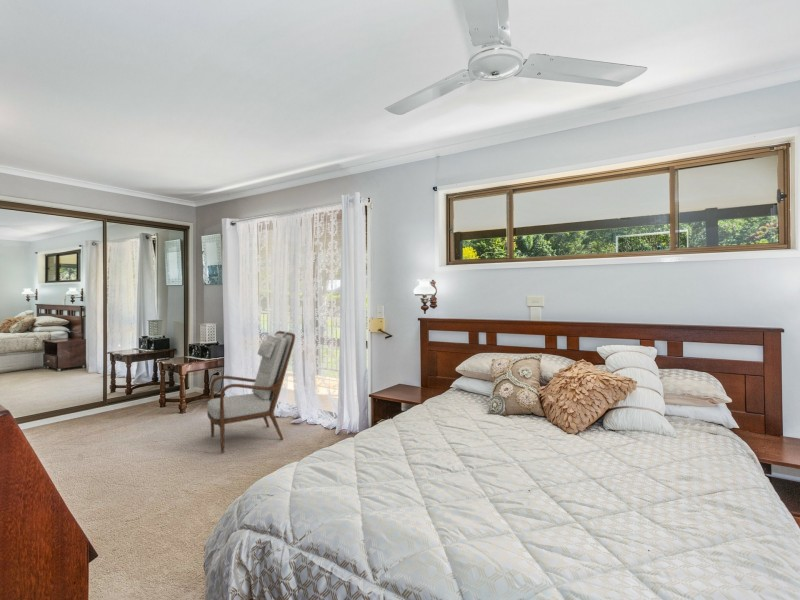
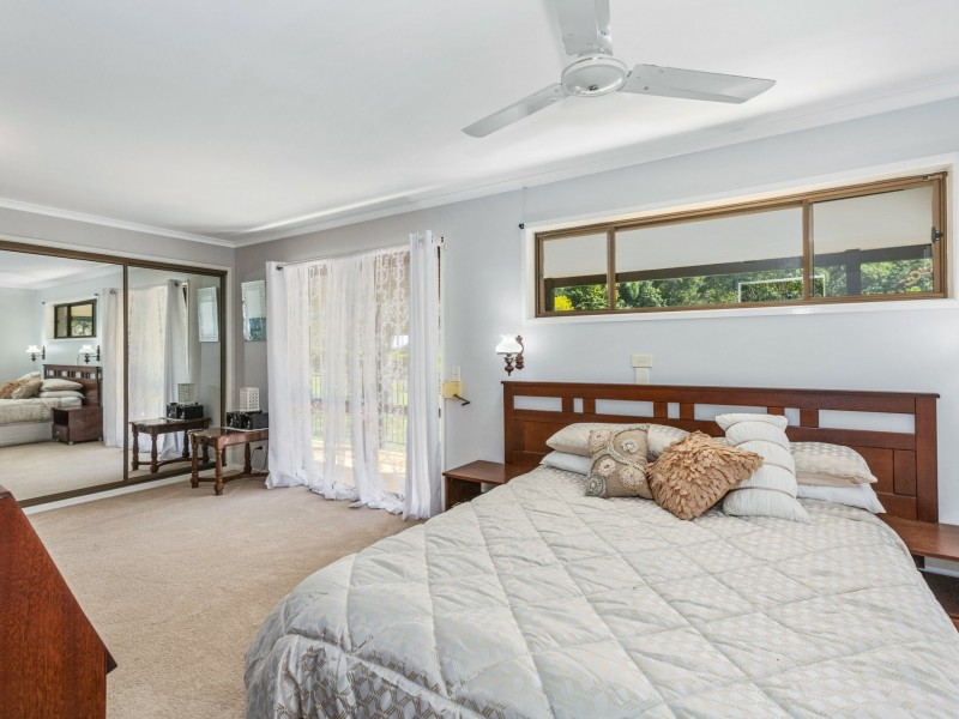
- armchair [206,330,296,454]
